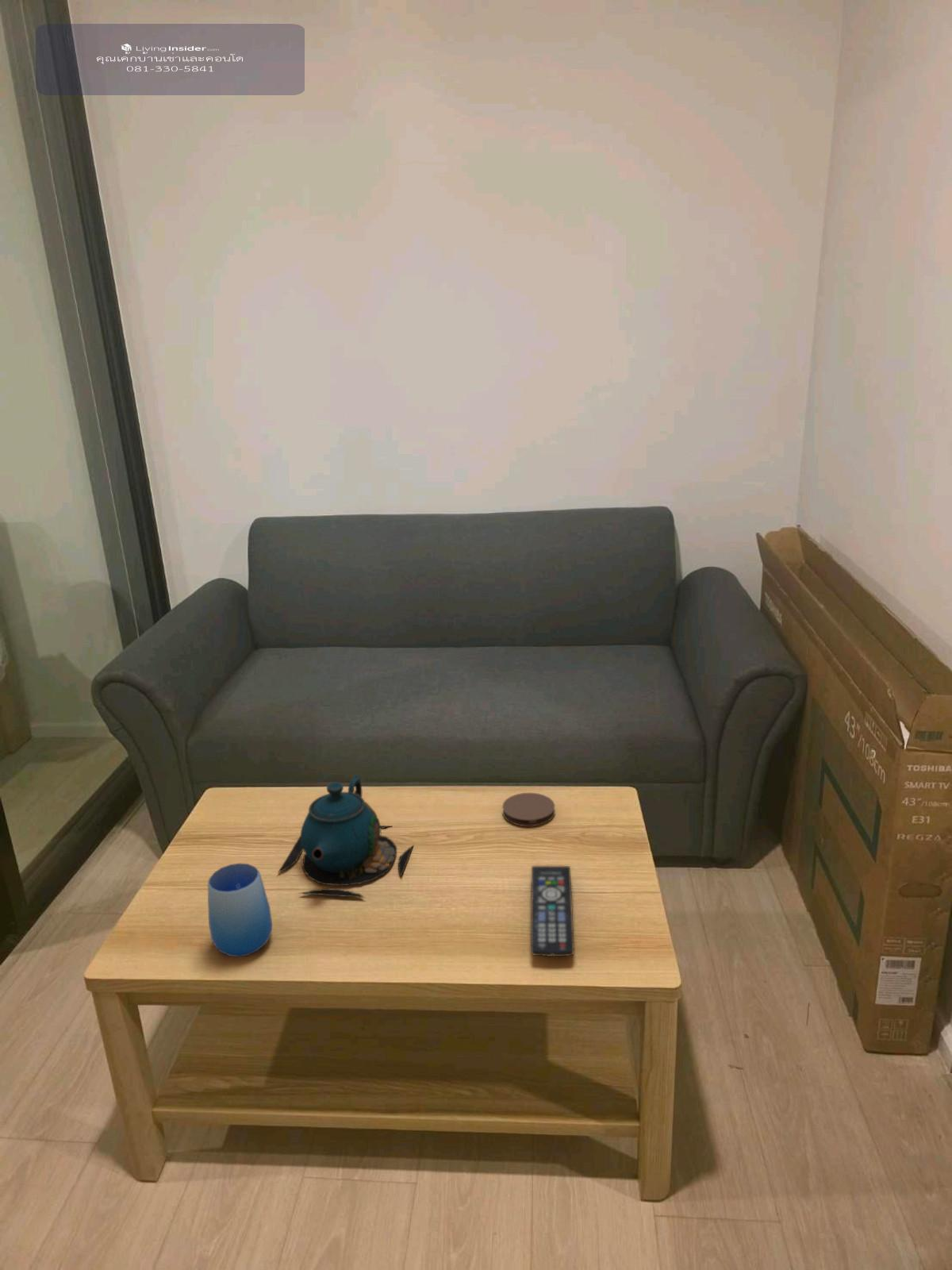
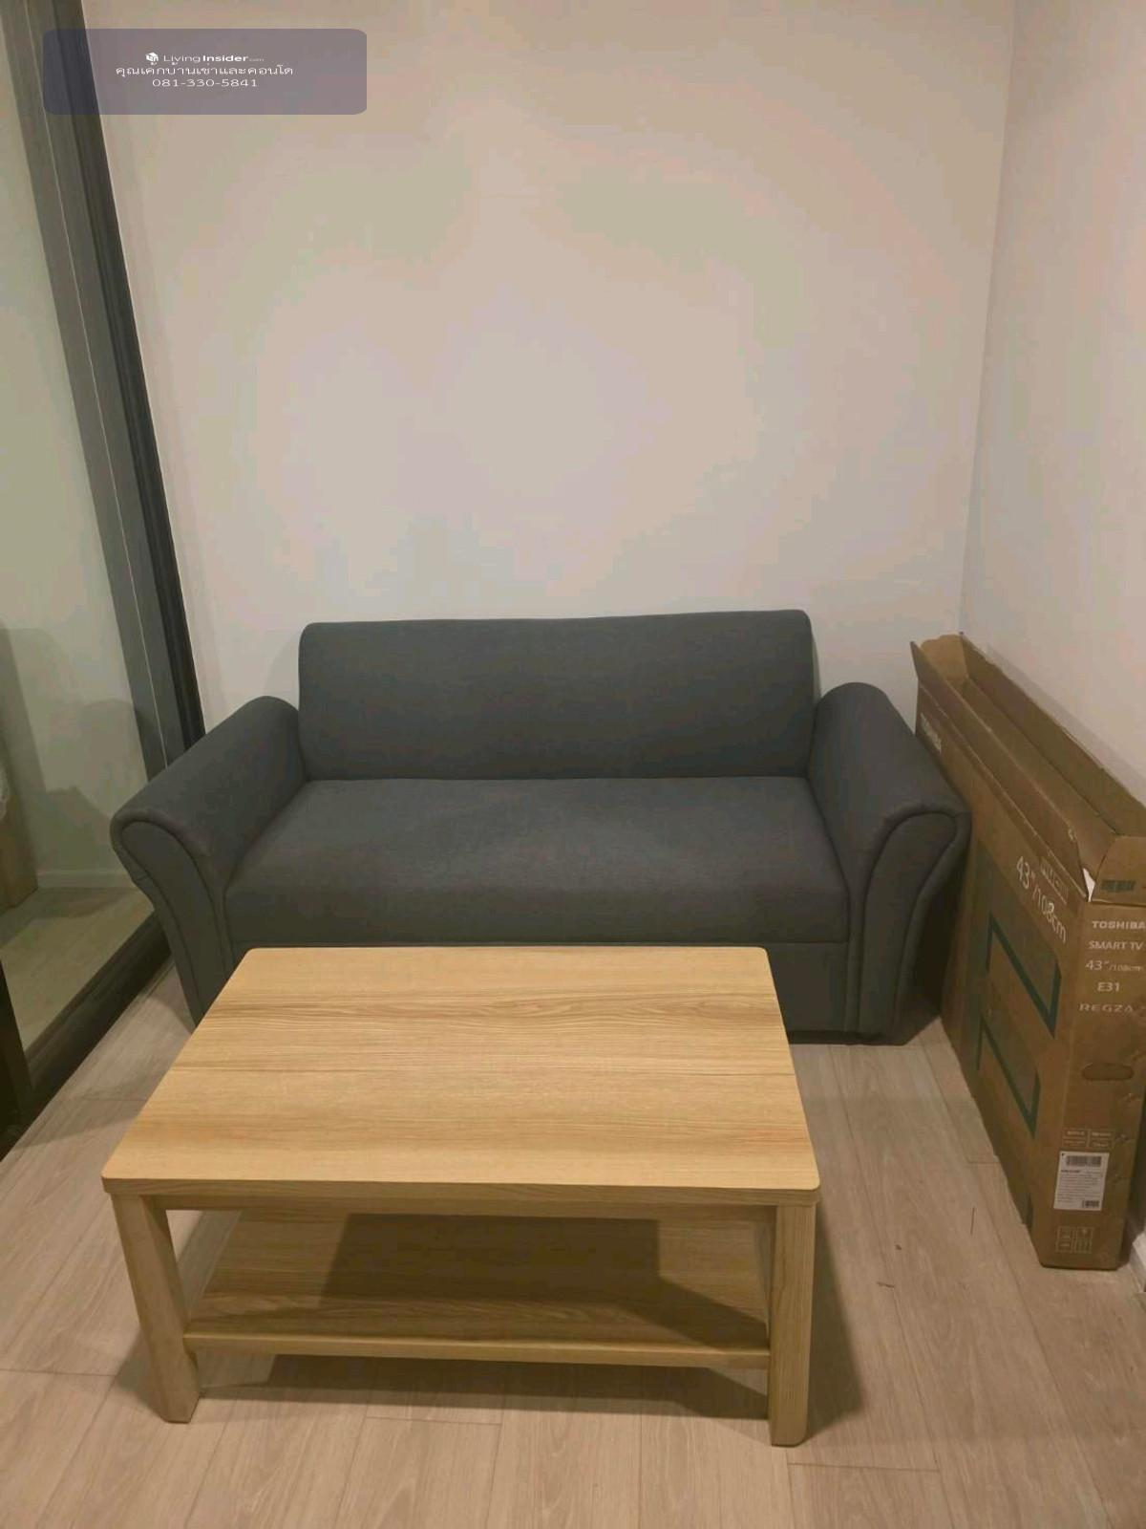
- cup [207,863,273,958]
- coaster [501,792,555,827]
- teapot [277,775,415,899]
- remote control [530,865,574,957]
